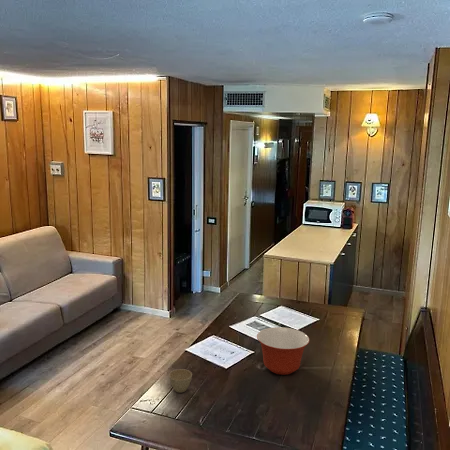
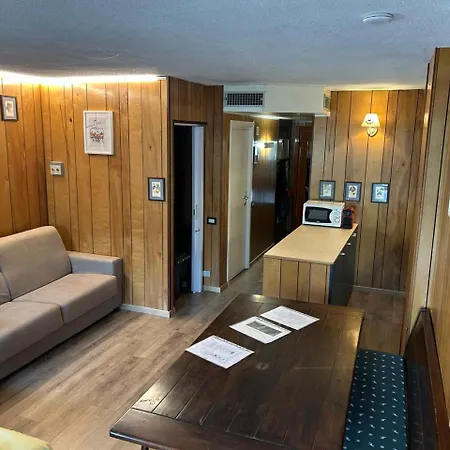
- flower pot [168,368,193,393]
- mixing bowl [256,326,310,376]
